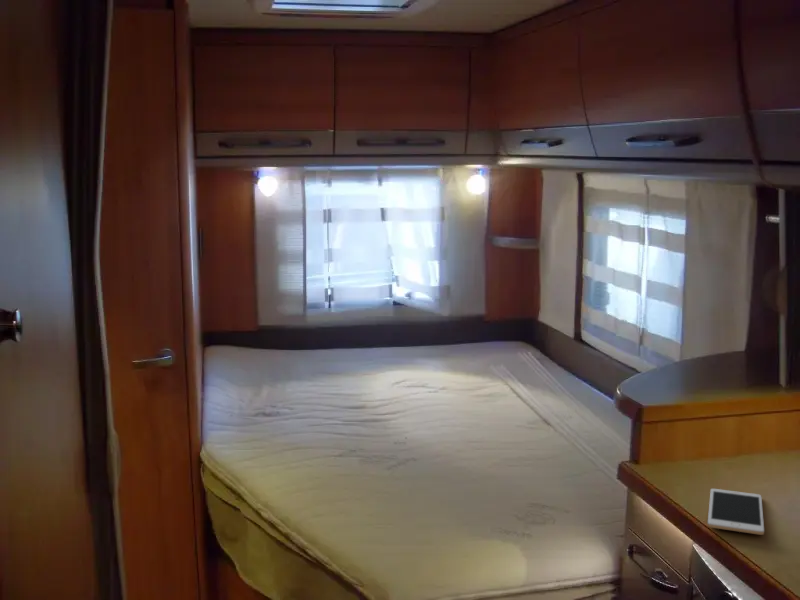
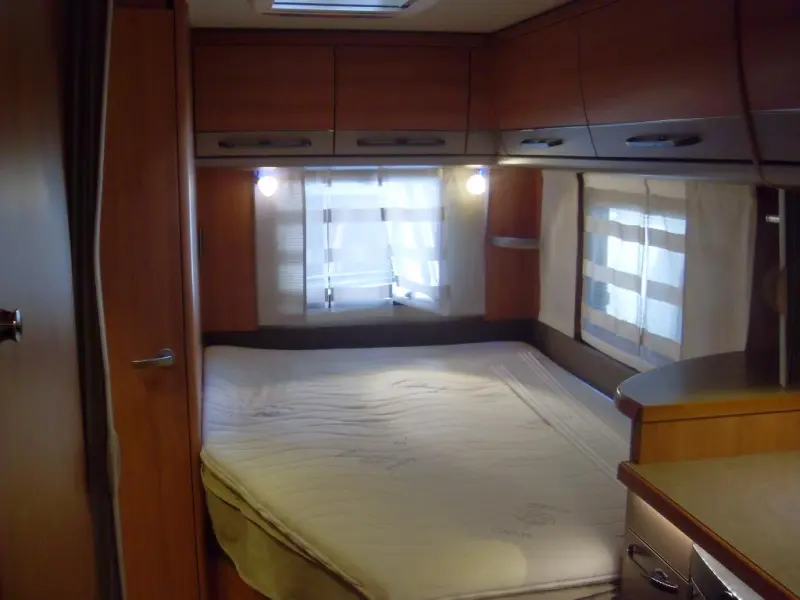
- cell phone [707,488,765,536]
